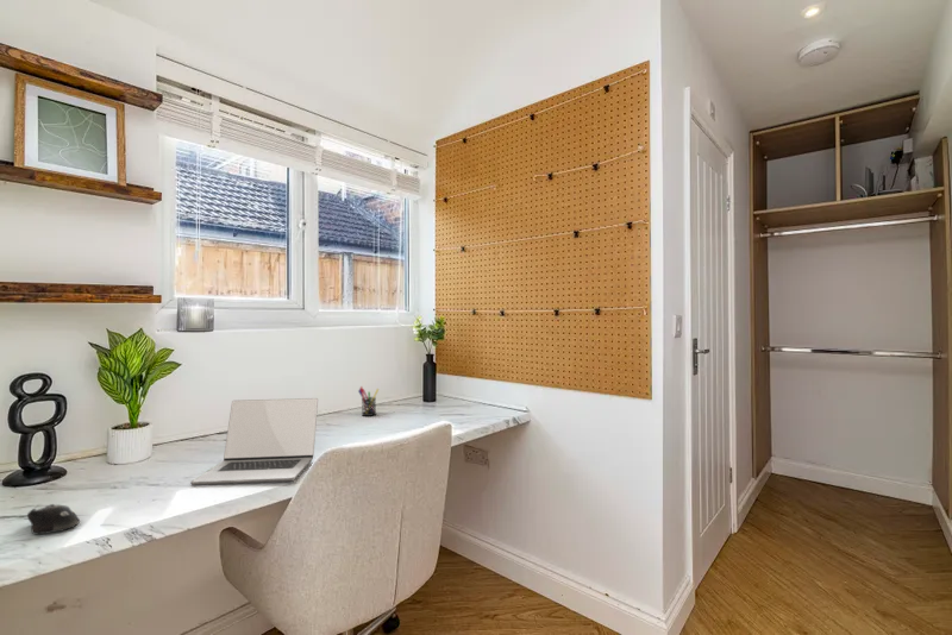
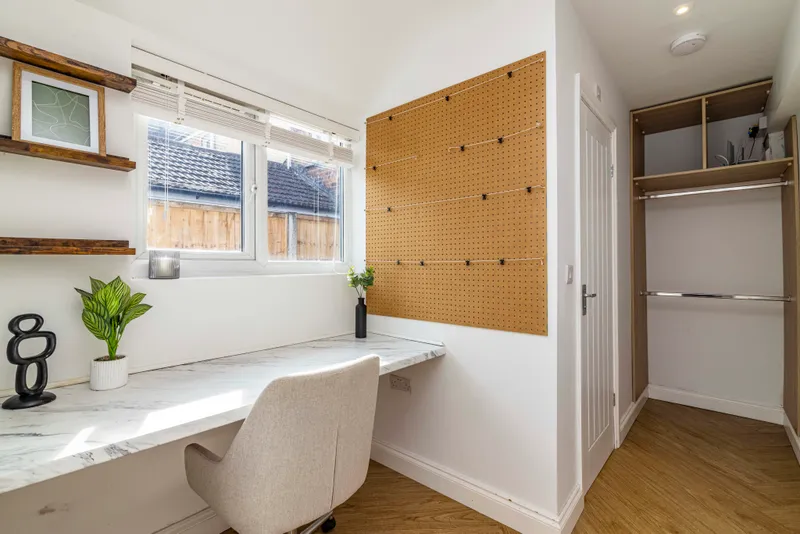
- laptop [190,397,319,486]
- computer mouse [26,503,81,535]
- pen holder [357,385,380,417]
